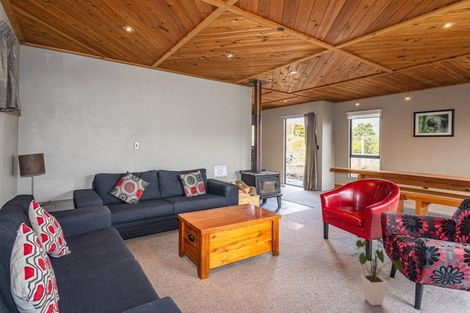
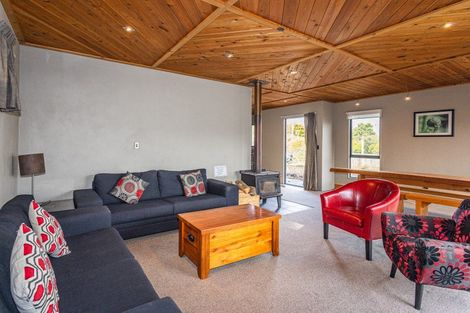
- house plant [350,236,403,306]
